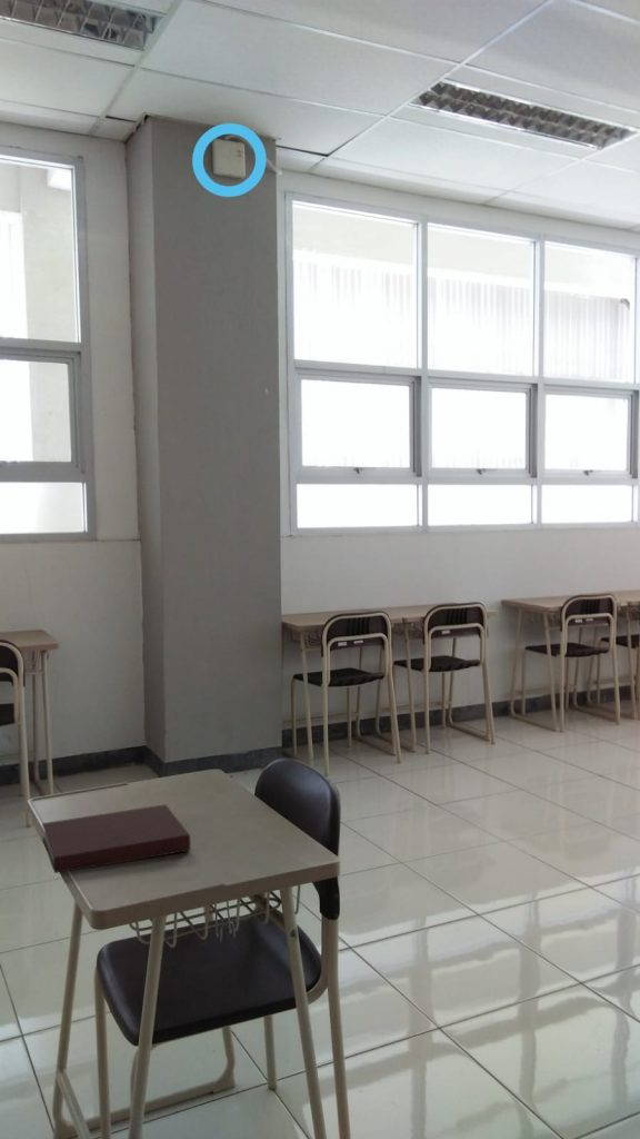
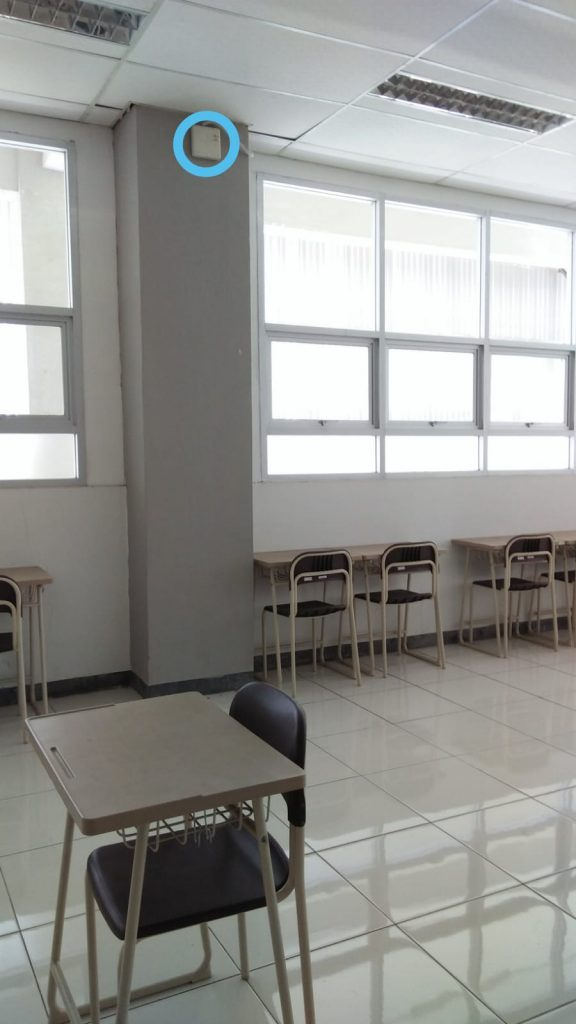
- notebook [41,803,191,874]
